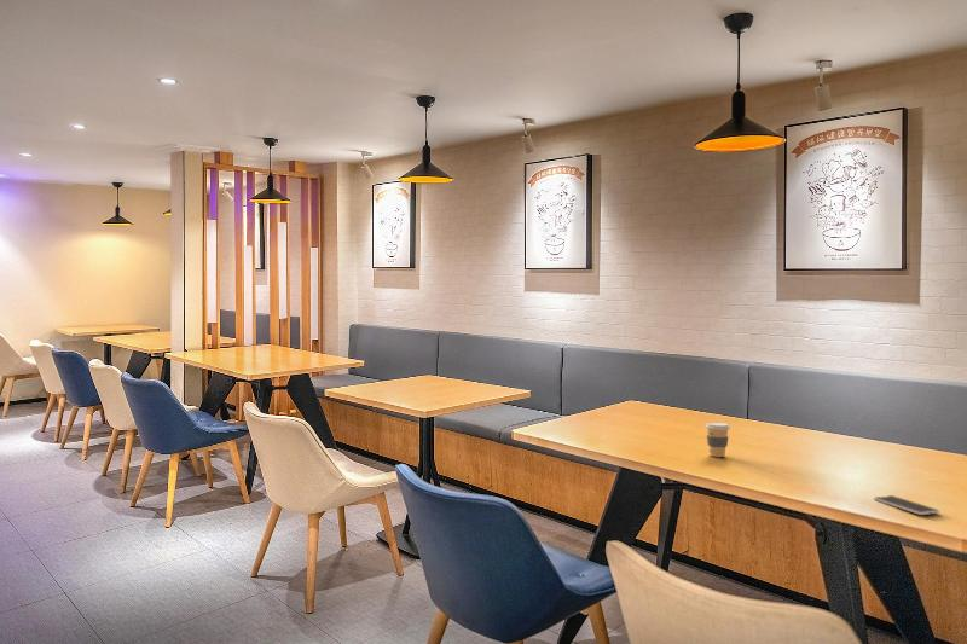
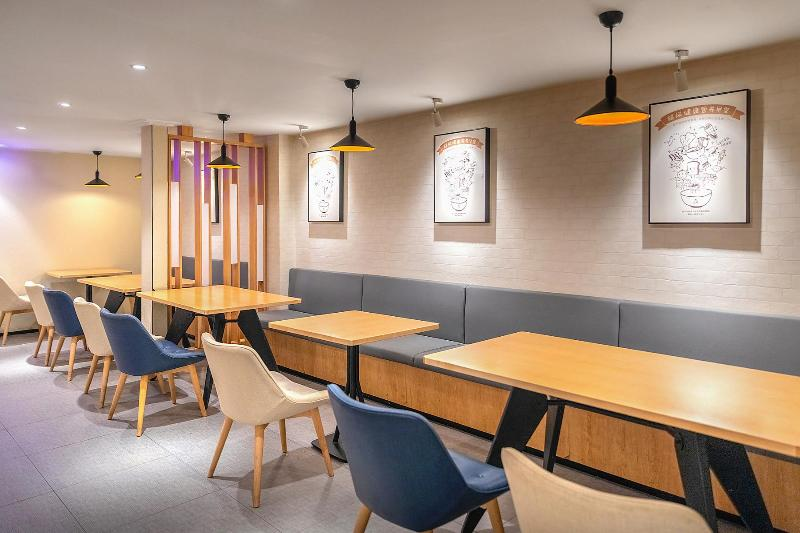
- coffee cup [705,422,731,458]
- smartphone [873,494,942,516]
